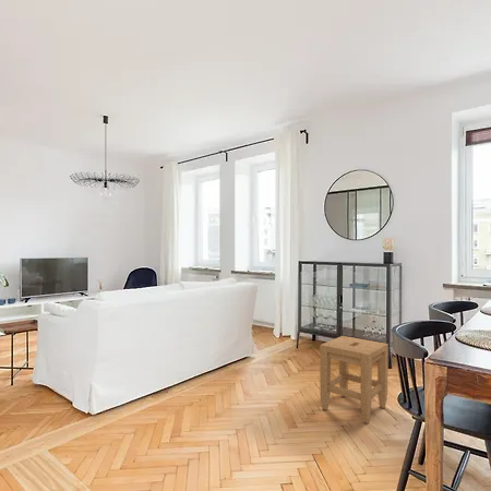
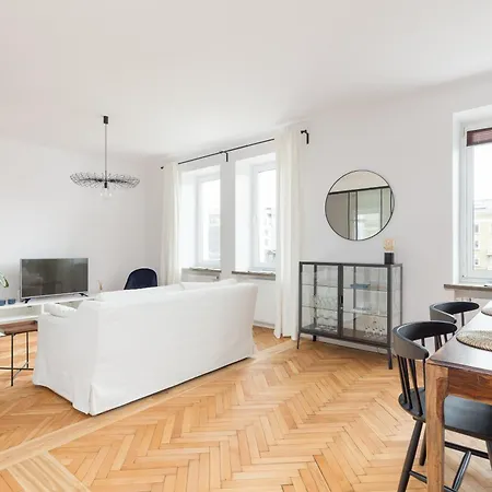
- stool [319,335,390,424]
